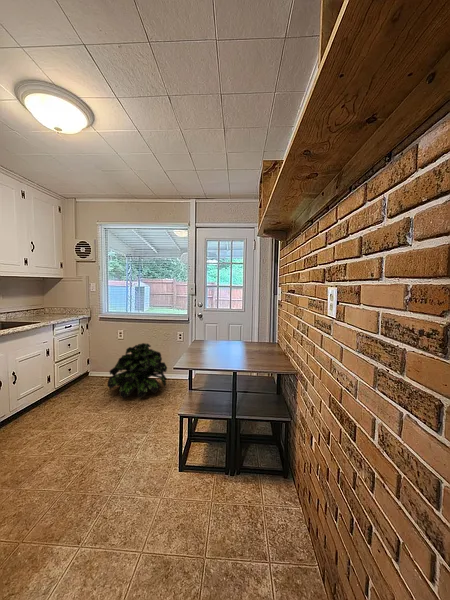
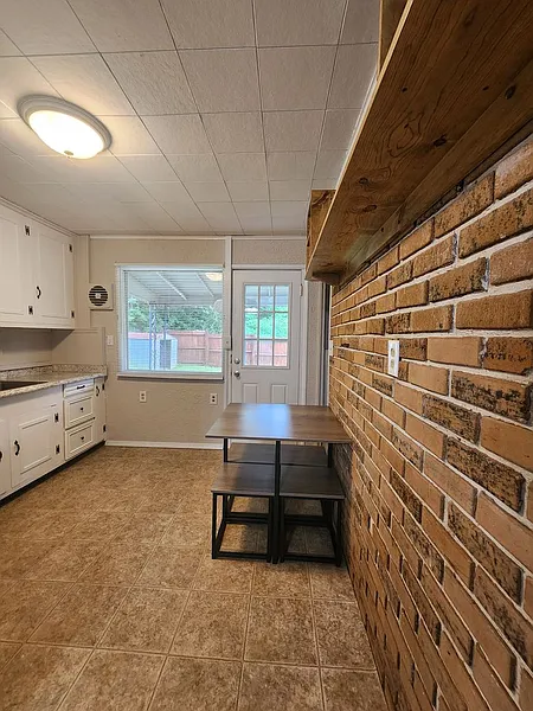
- potted plant [106,342,168,400]
